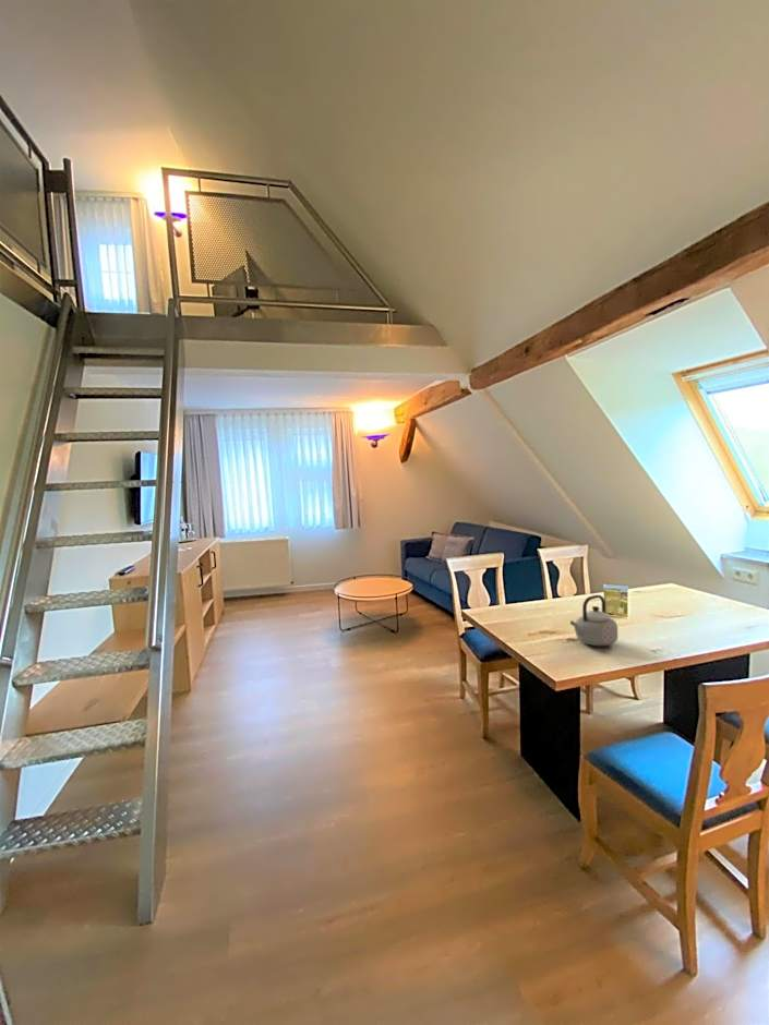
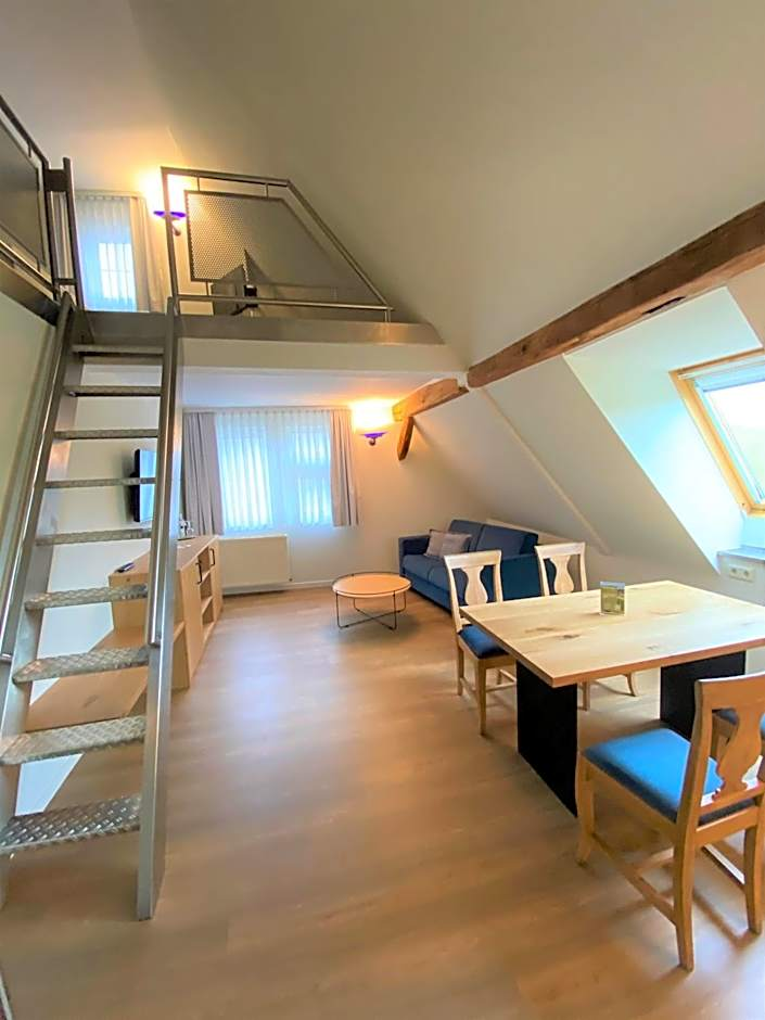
- teapot [569,594,618,647]
